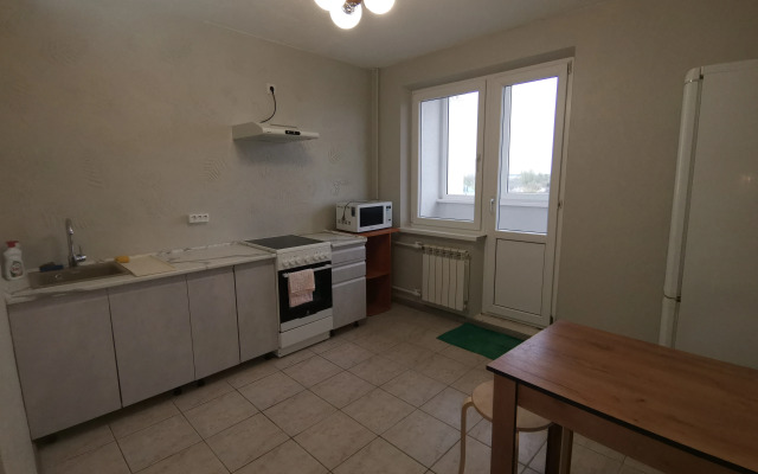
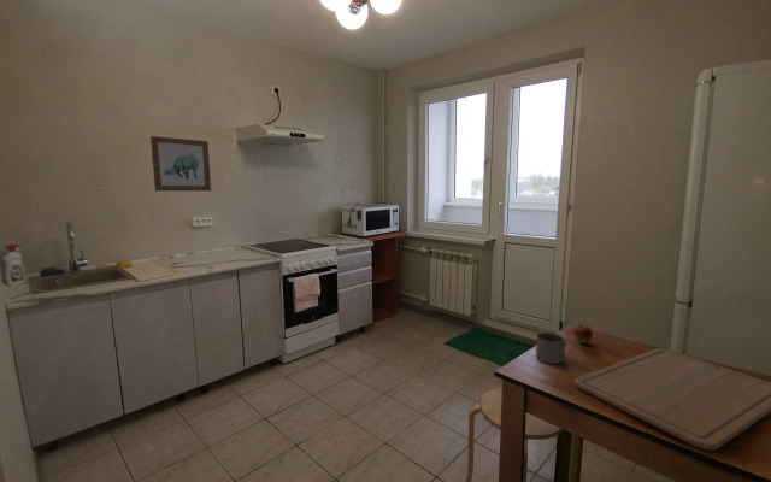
+ chopping board [573,347,771,451]
+ fruit [572,323,594,345]
+ mug [535,330,578,365]
+ wall art [149,135,212,192]
